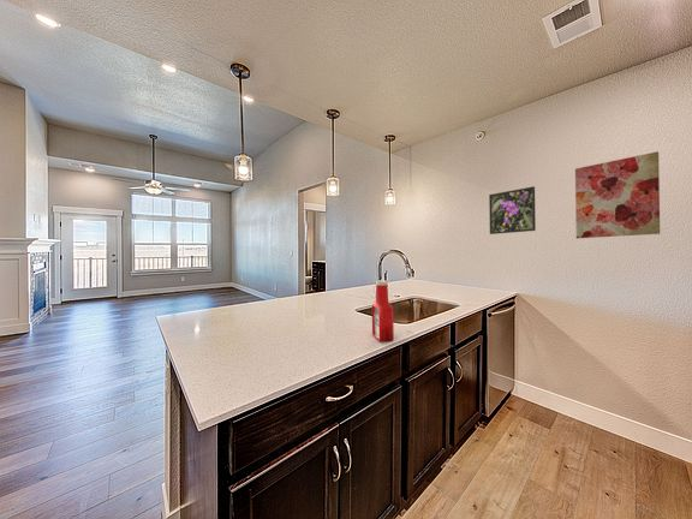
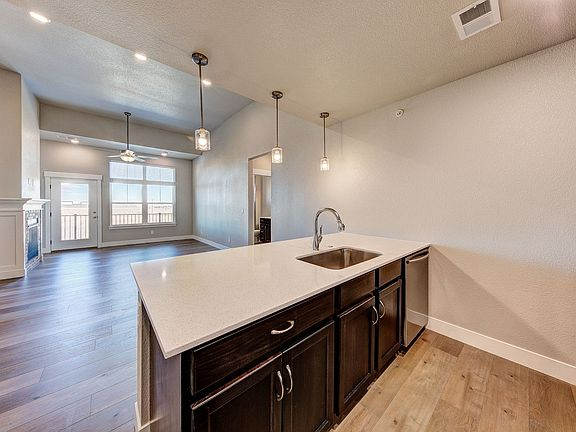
- soap bottle [371,280,395,344]
- wall art [574,150,661,239]
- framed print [488,185,537,235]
